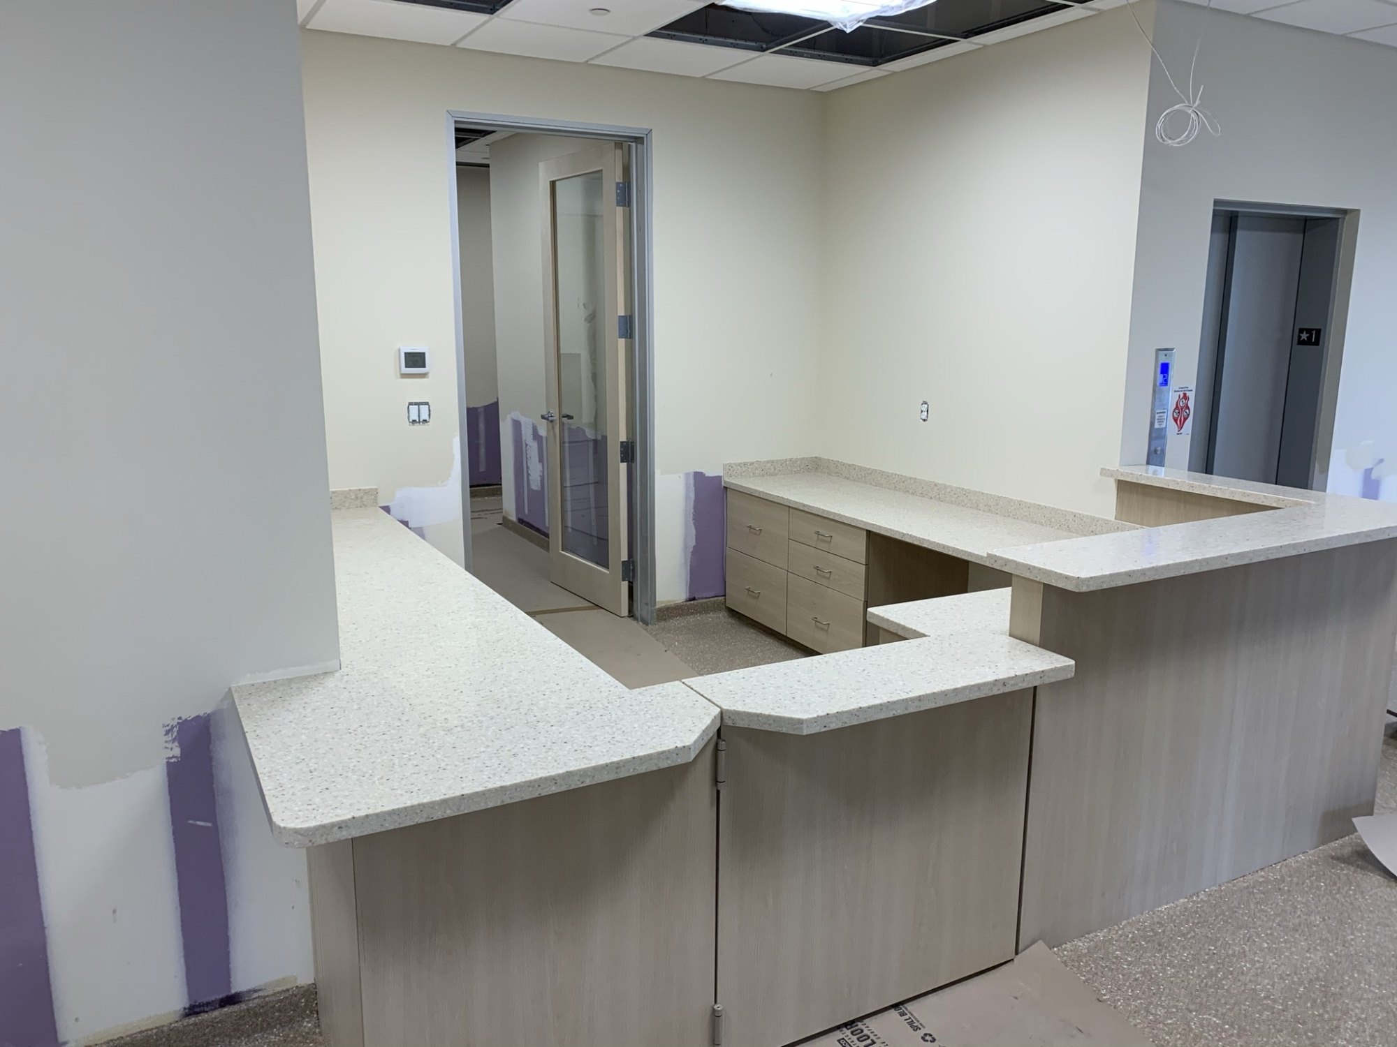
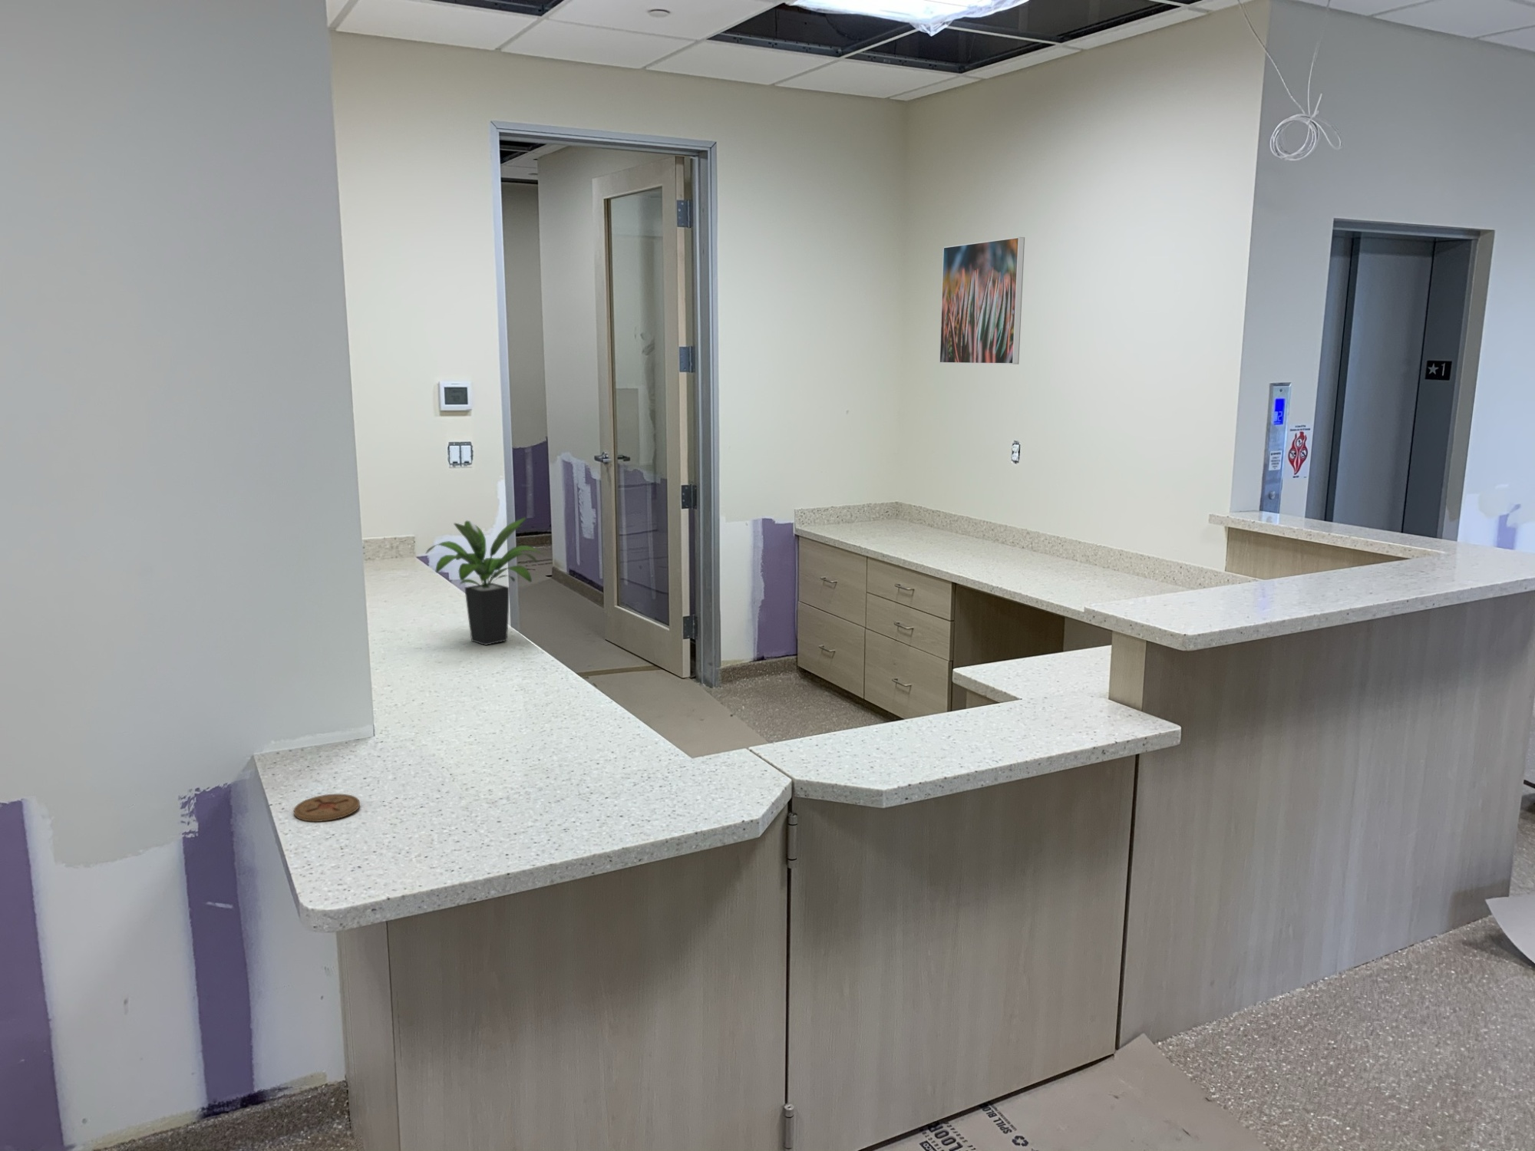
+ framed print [939,236,1025,365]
+ potted plant [425,516,545,646]
+ coaster [292,793,360,822]
